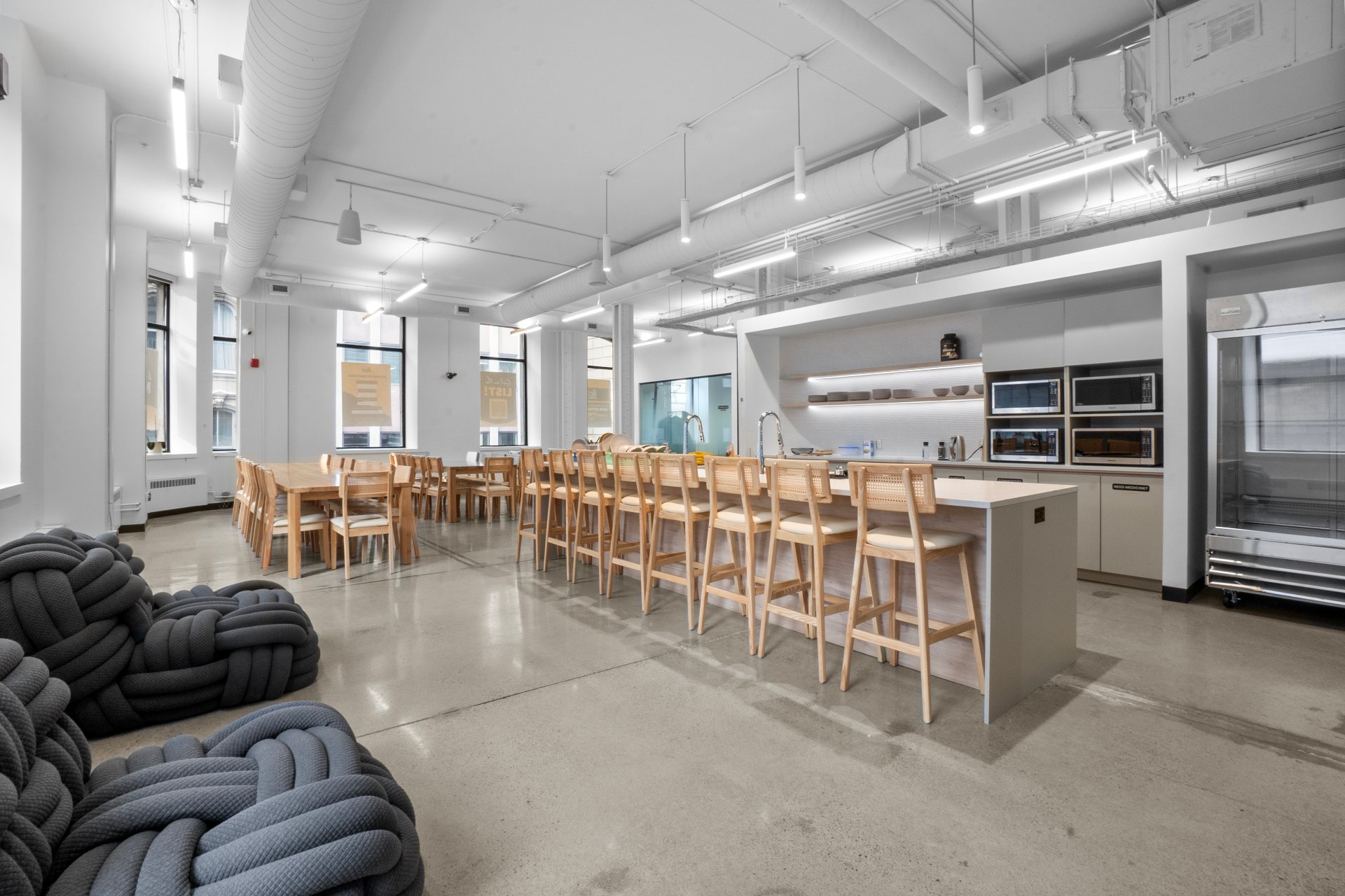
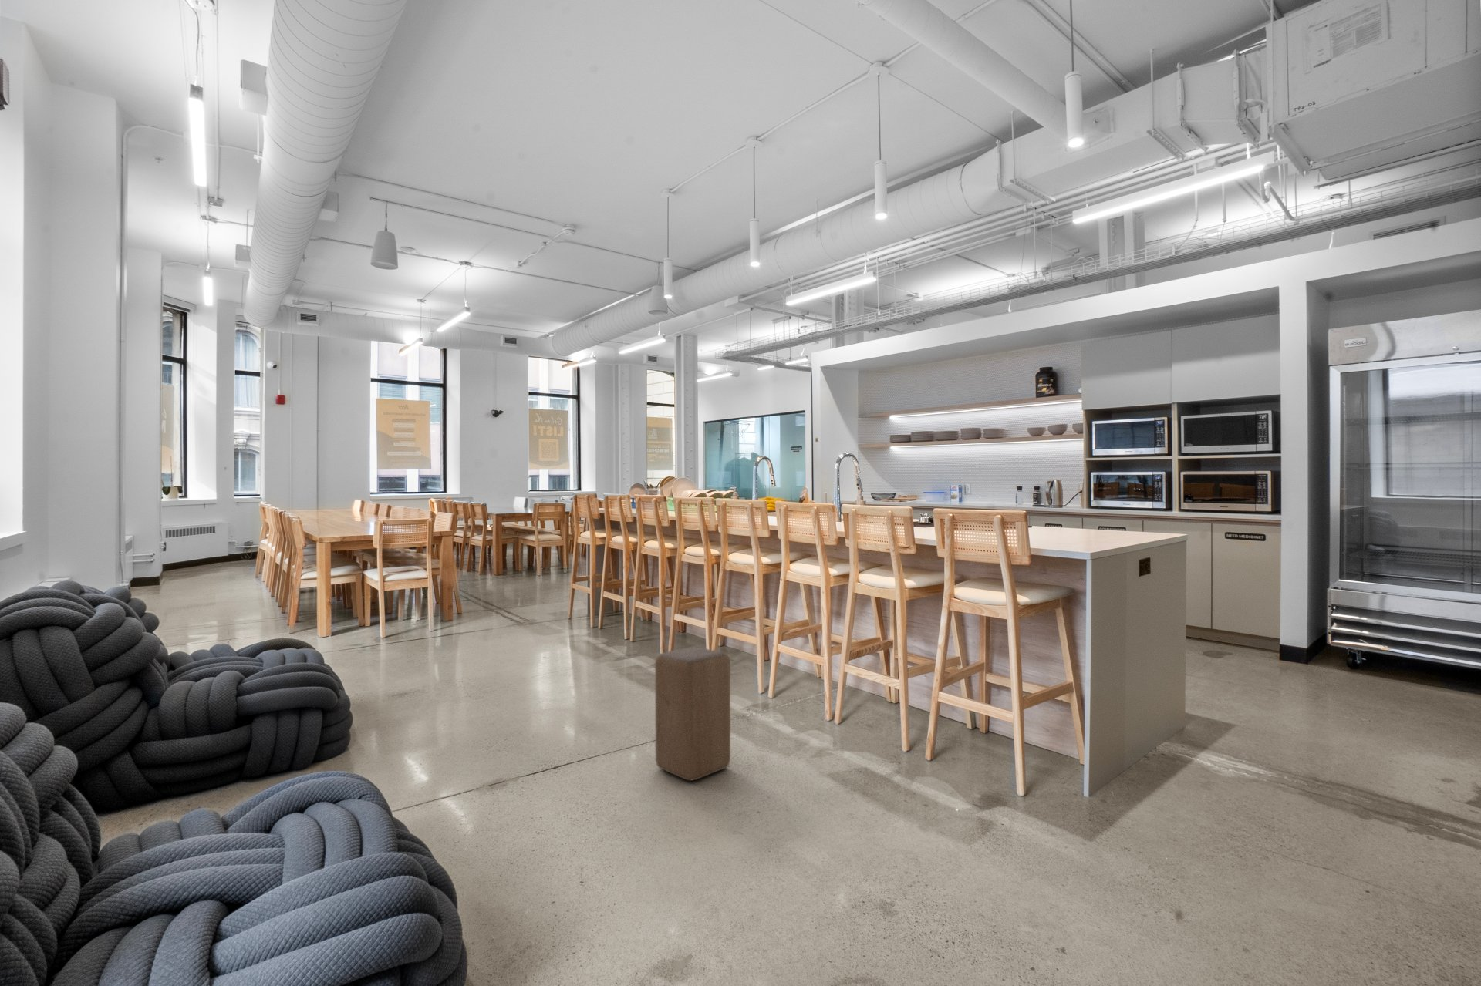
+ stool [654,645,731,781]
